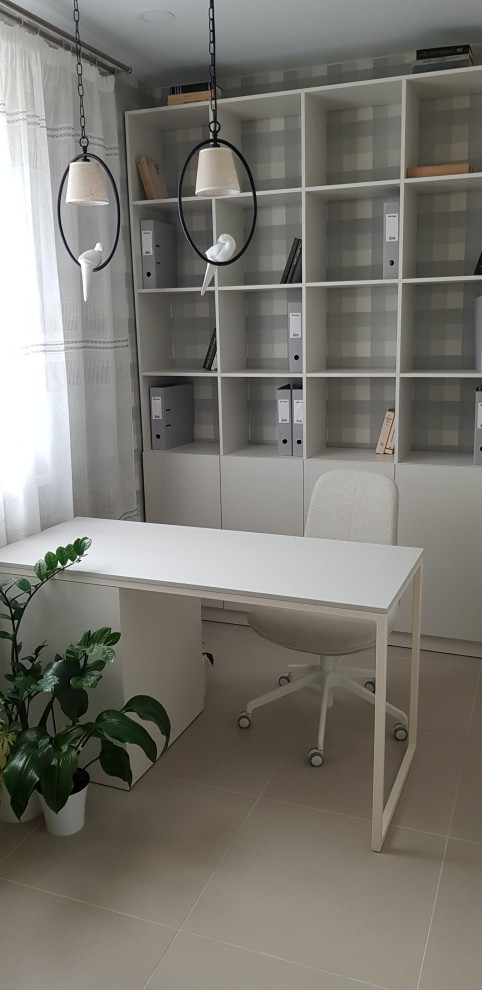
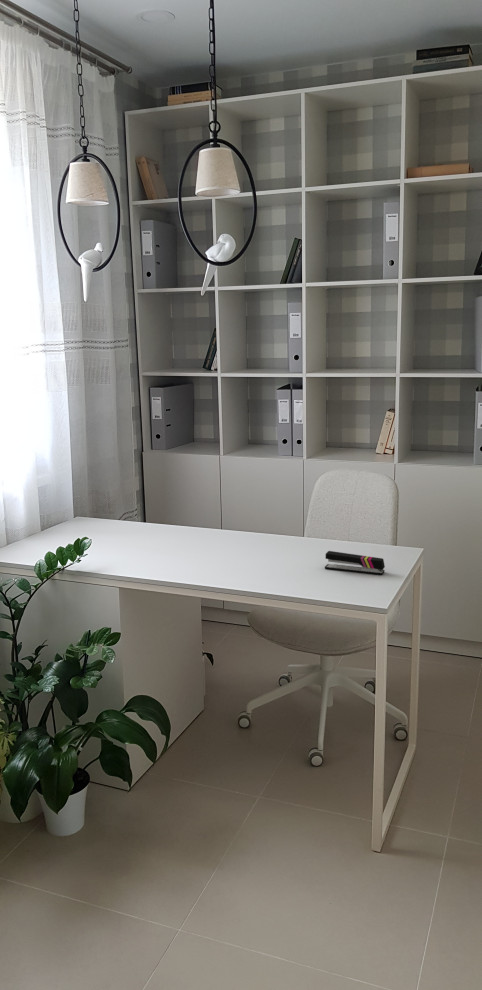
+ stapler [324,550,386,576]
